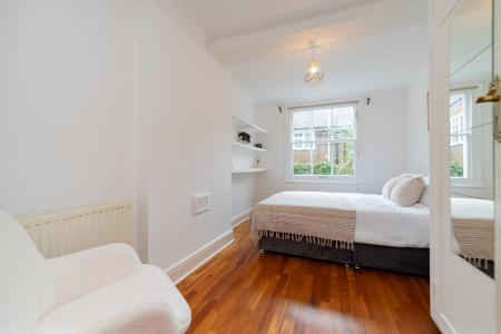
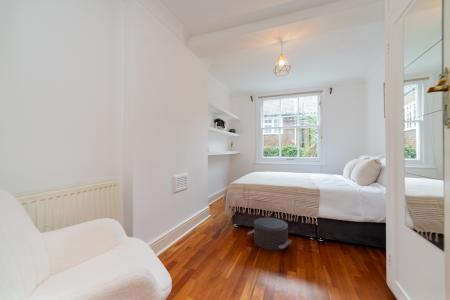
+ pouf [246,217,292,252]
